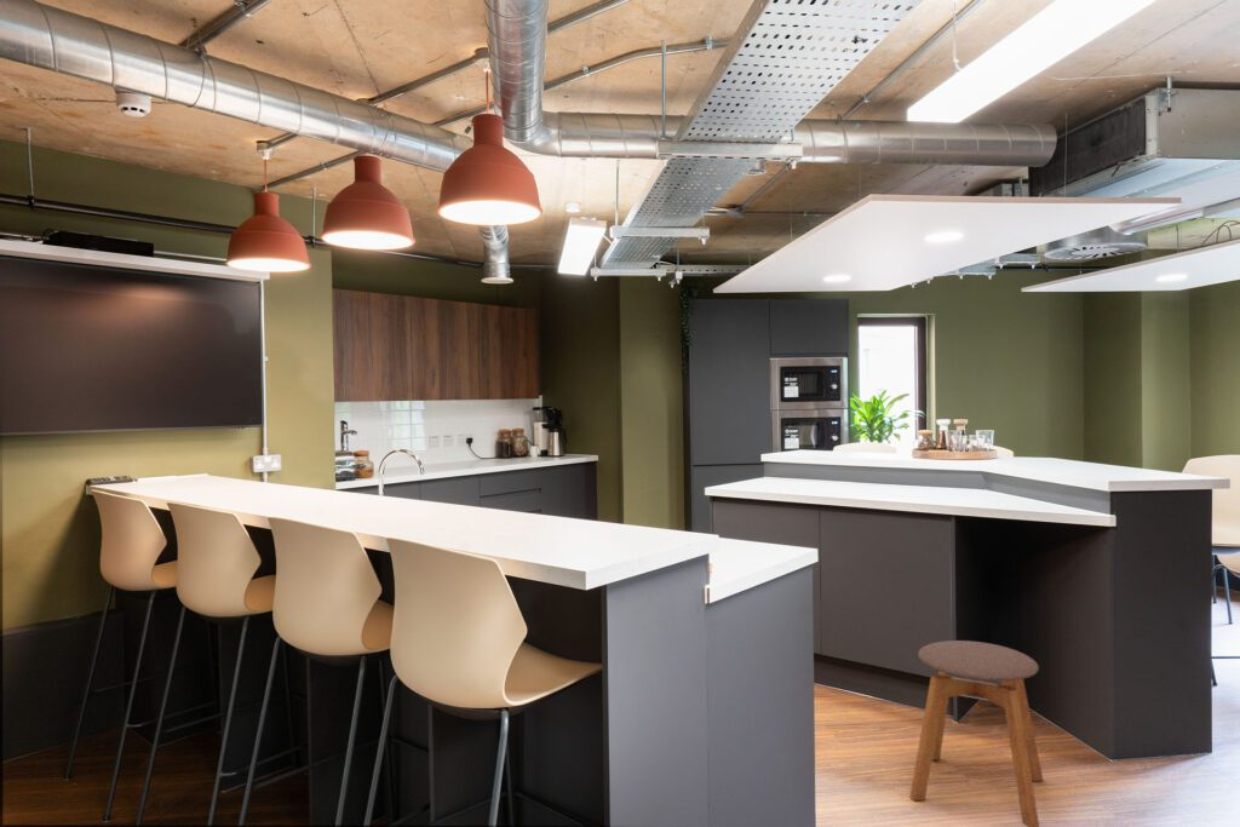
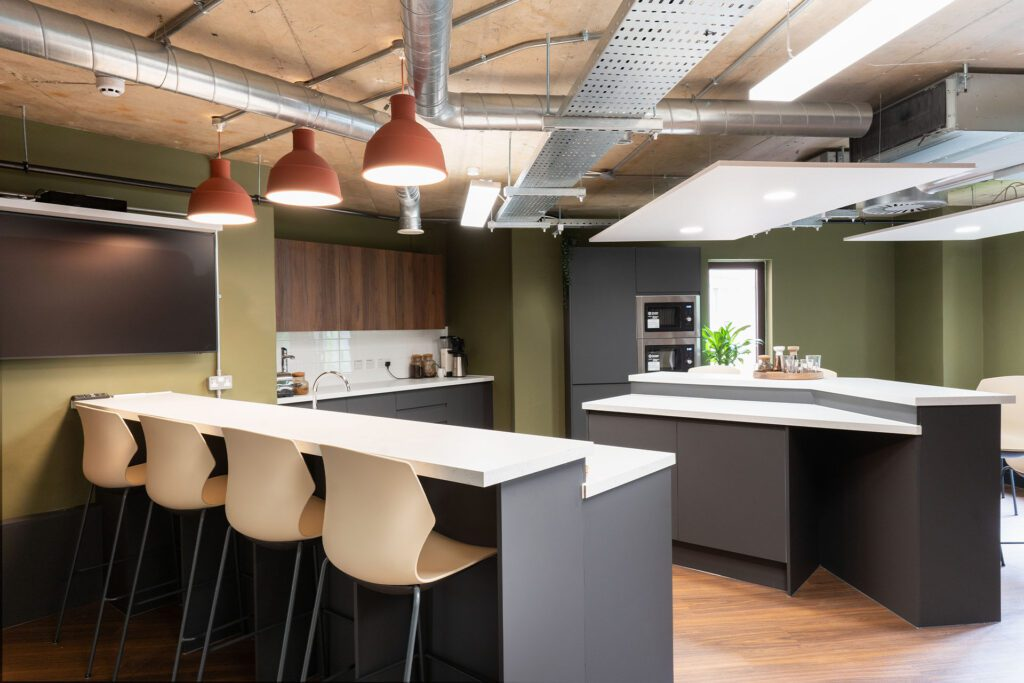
- stool [908,639,1044,827]
